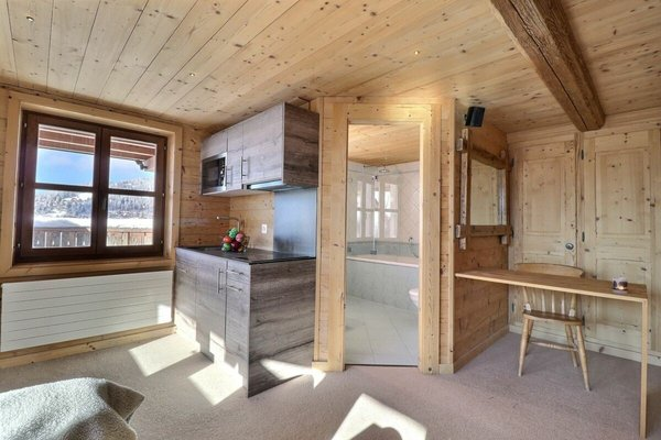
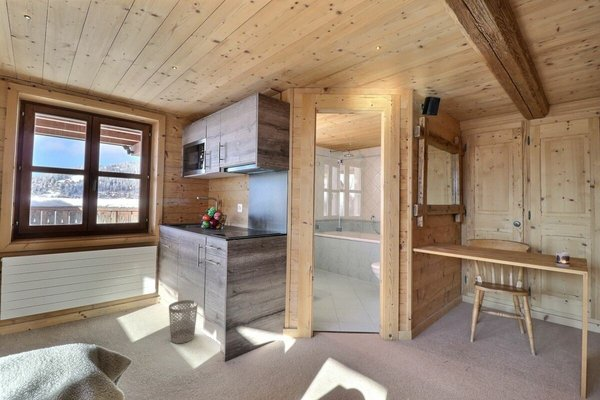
+ wastebasket [168,299,199,344]
